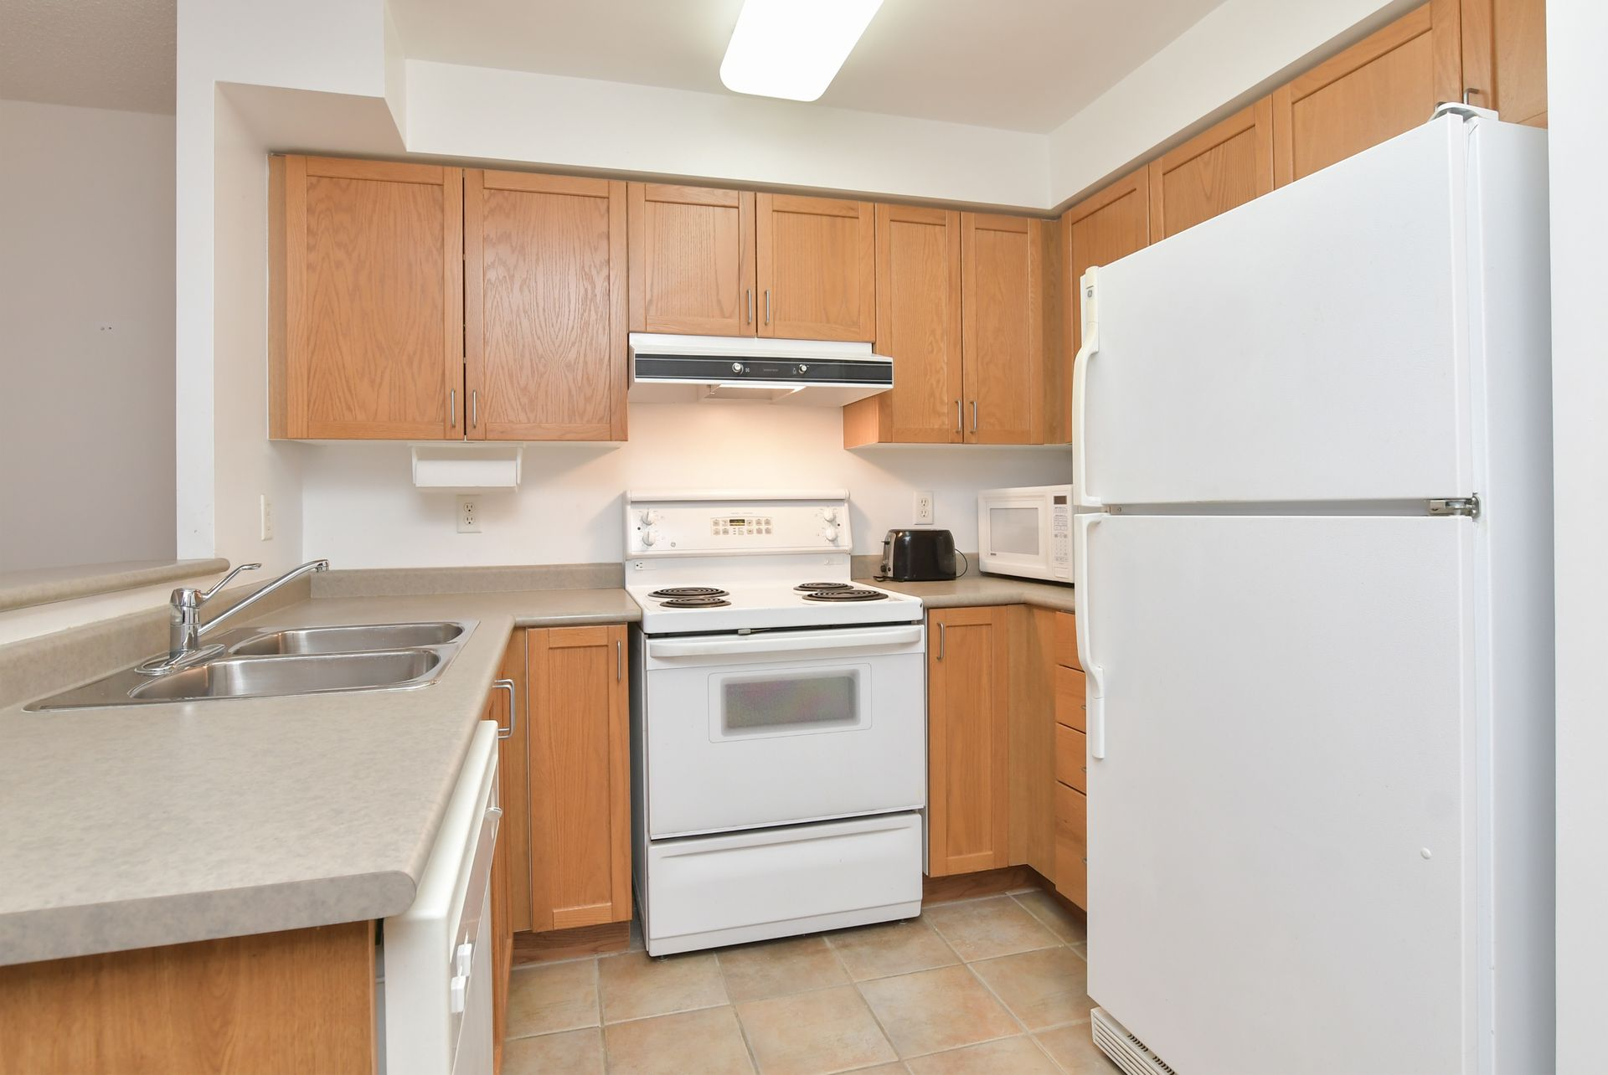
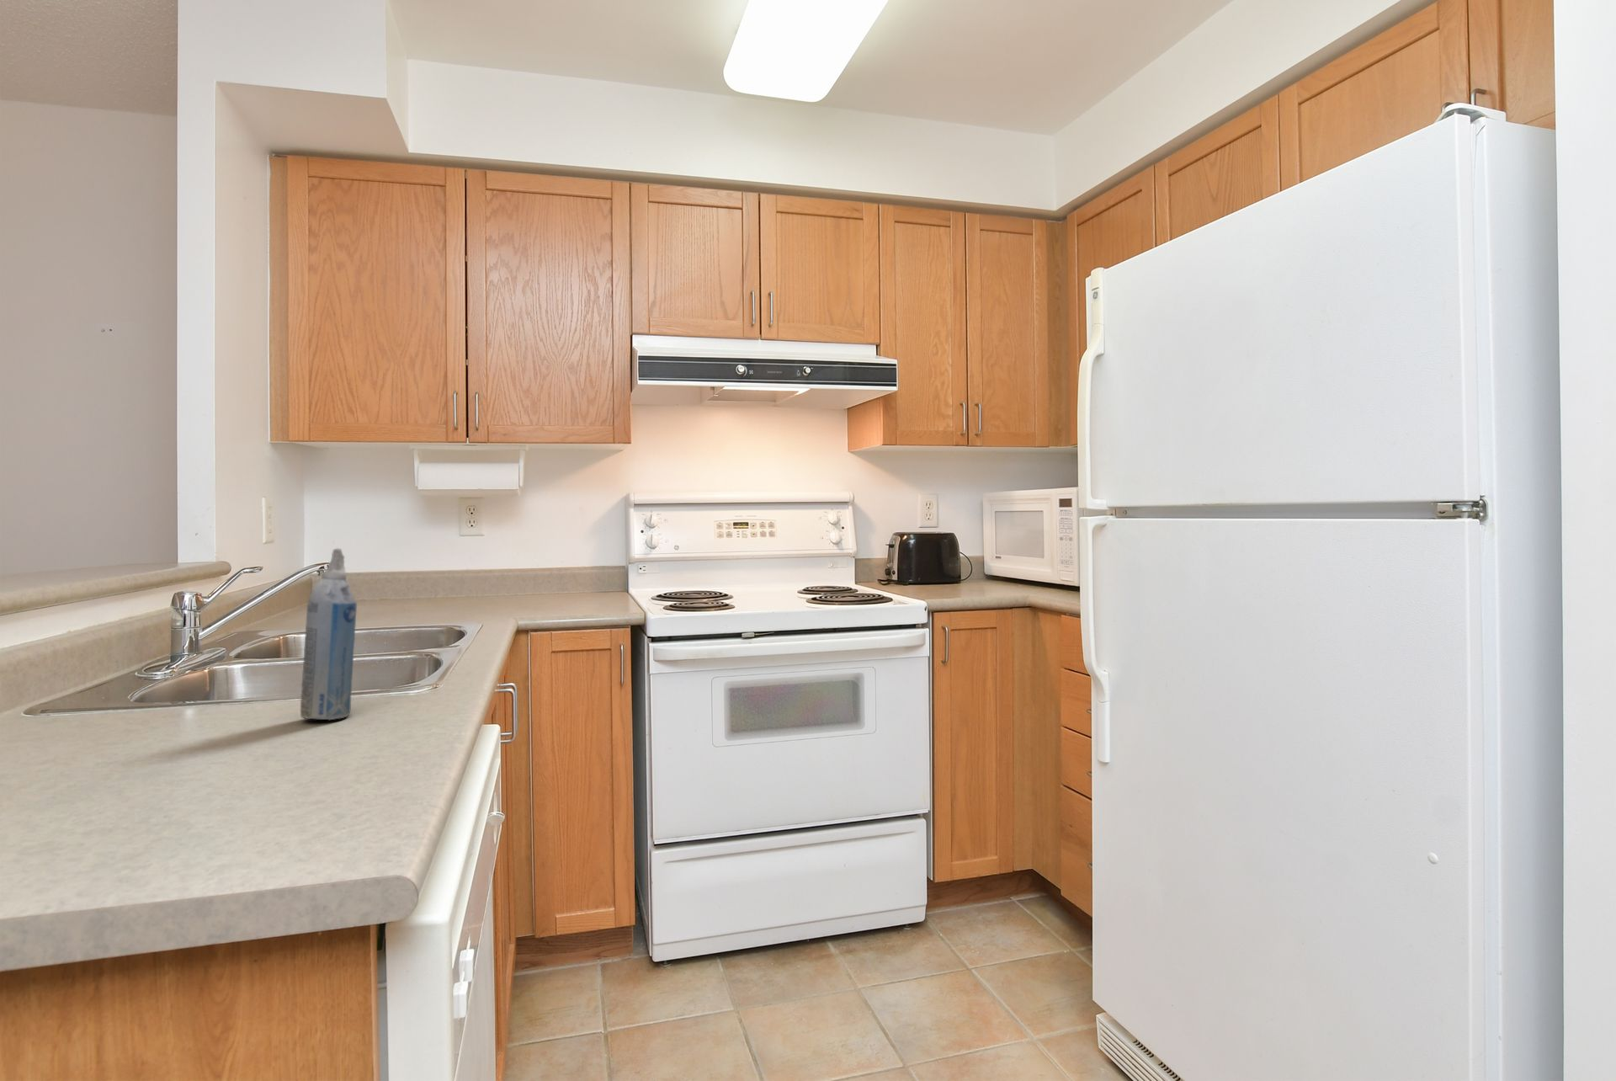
+ aerosol can [299,548,358,721]
